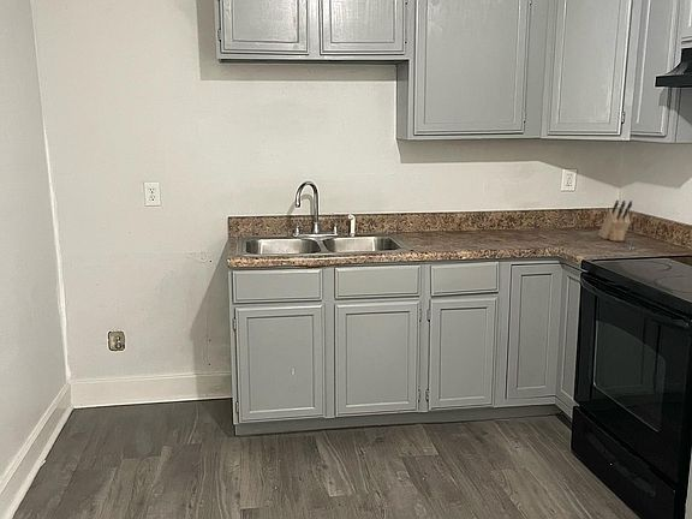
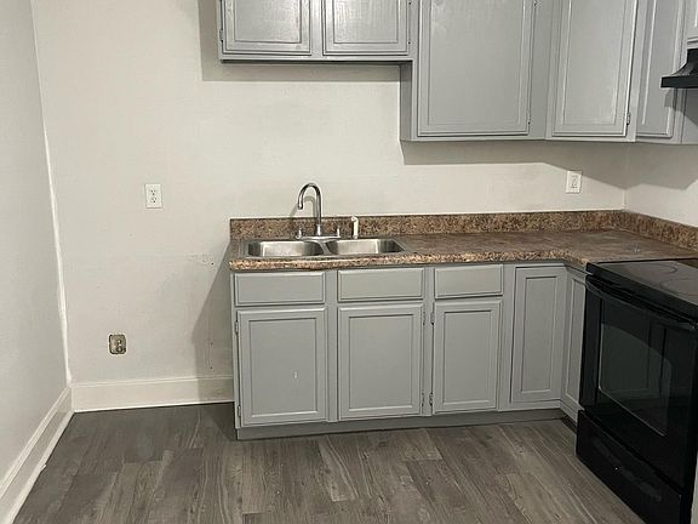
- knife block [597,199,633,241]
